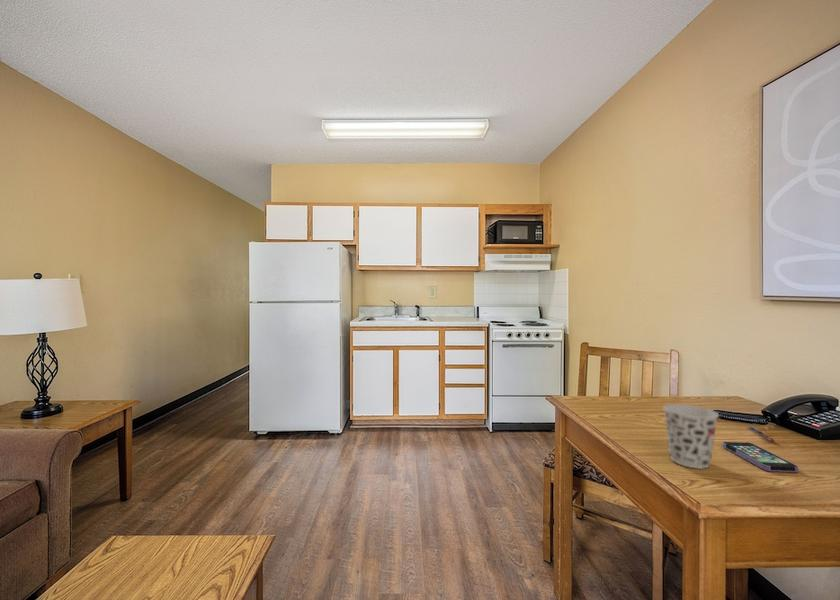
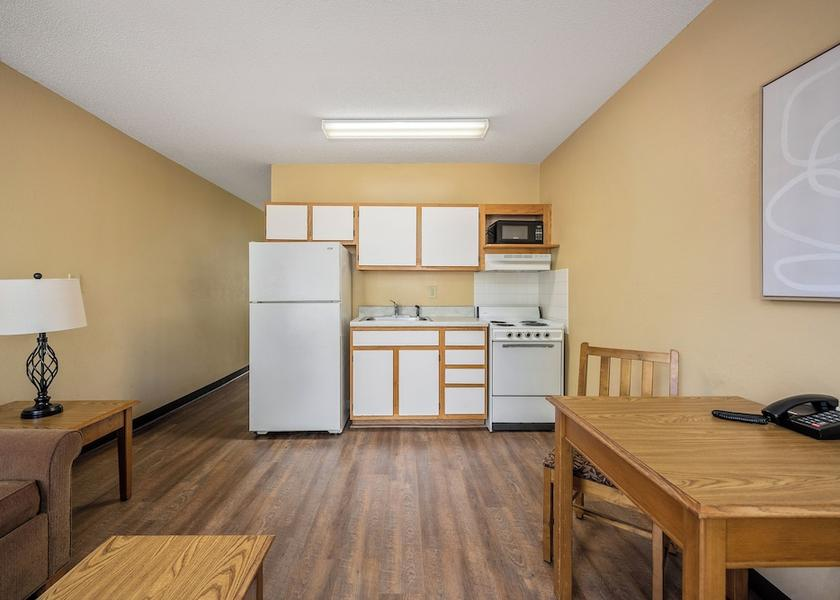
- pen [747,425,776,443]
- cup [662,403,720,470]
- smartphone [722,440,799,473]
